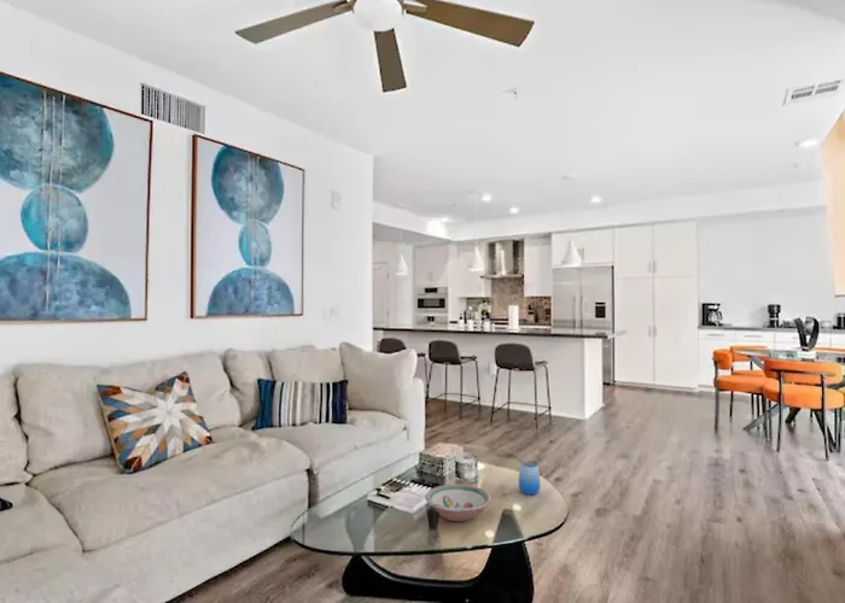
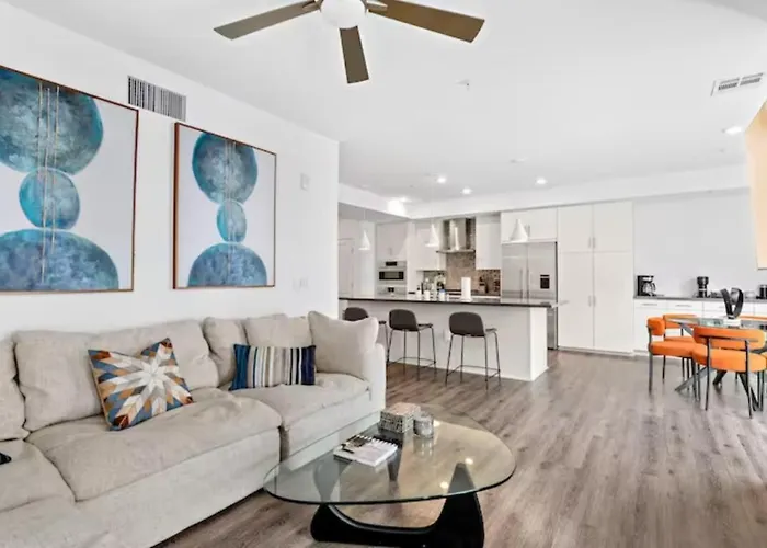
- cup [518,461,541,496]
- bowl [424,482,493,522]
